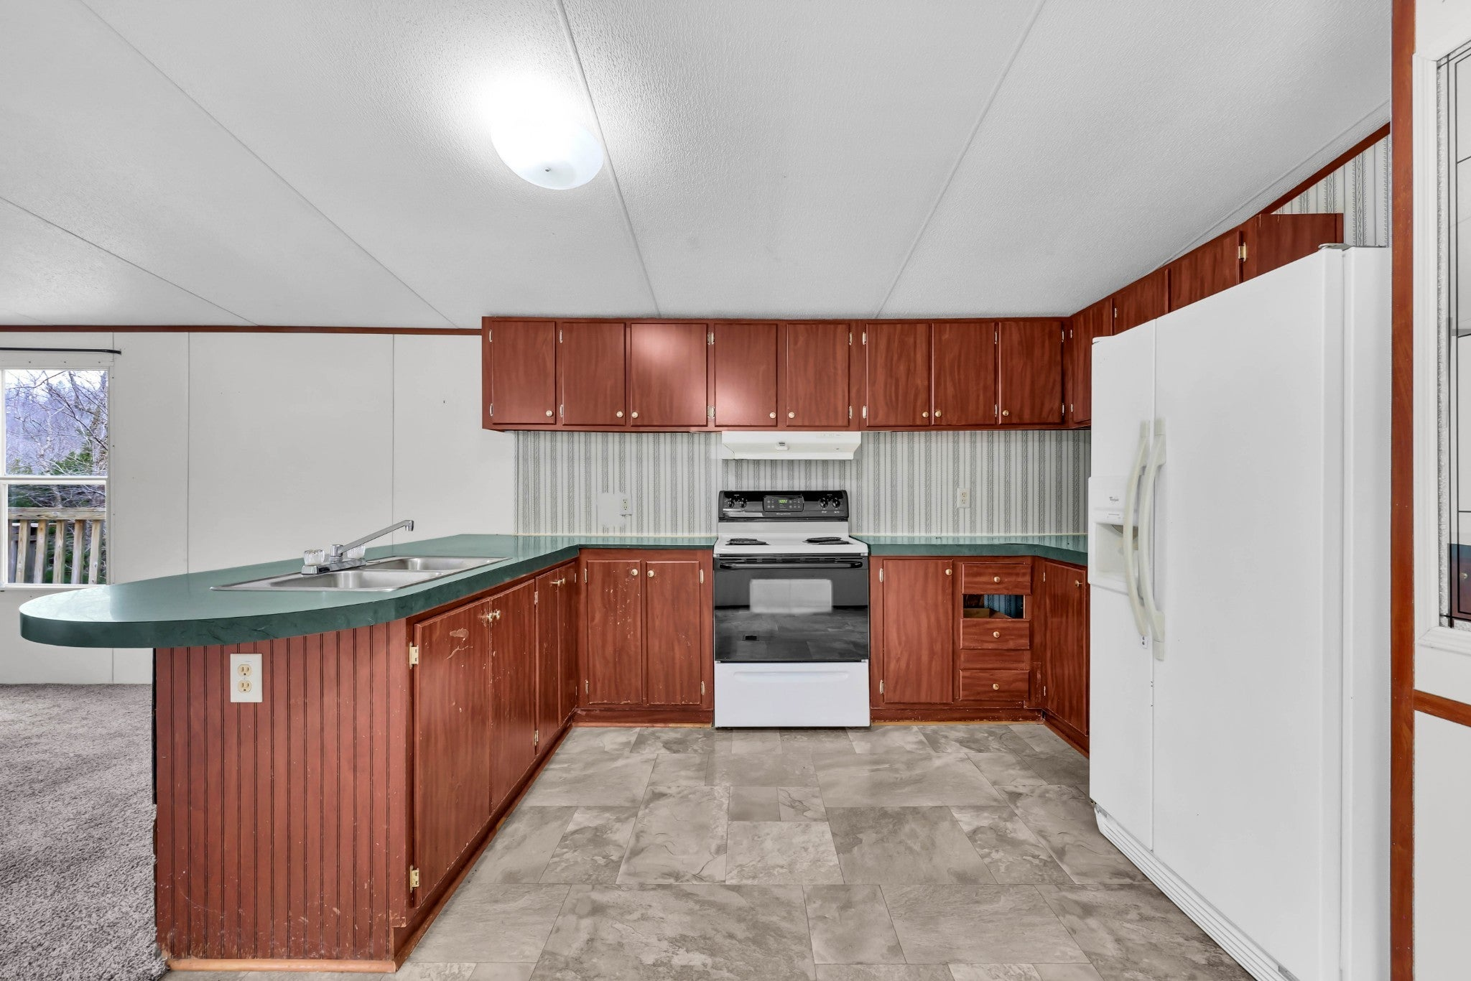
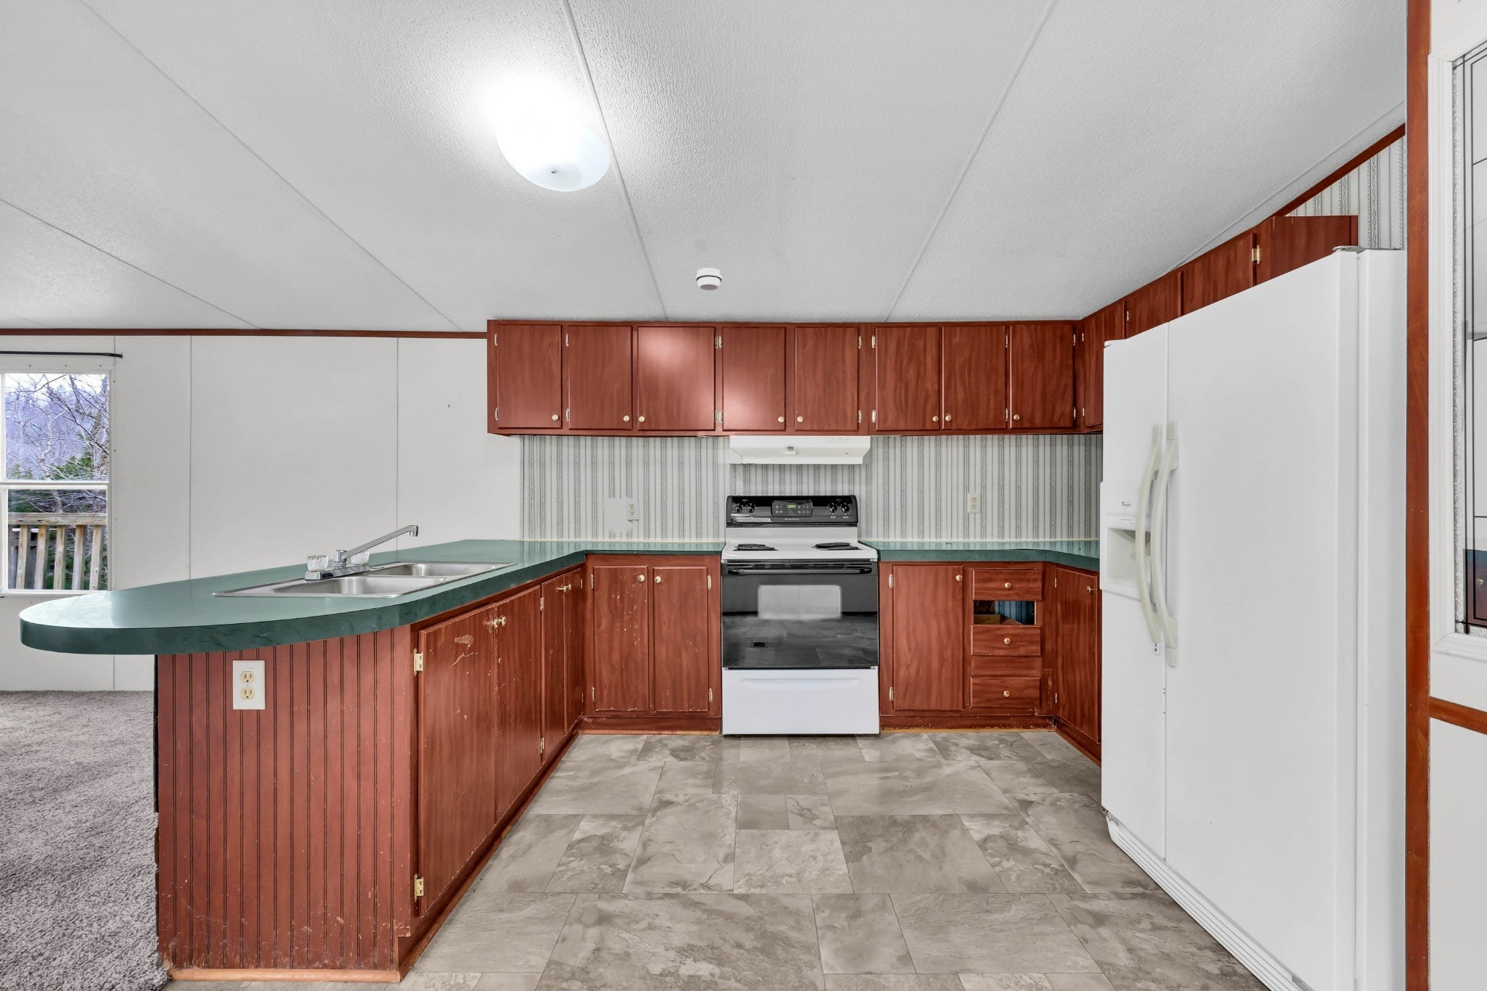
+ smoke detector [695,267,722,291]
